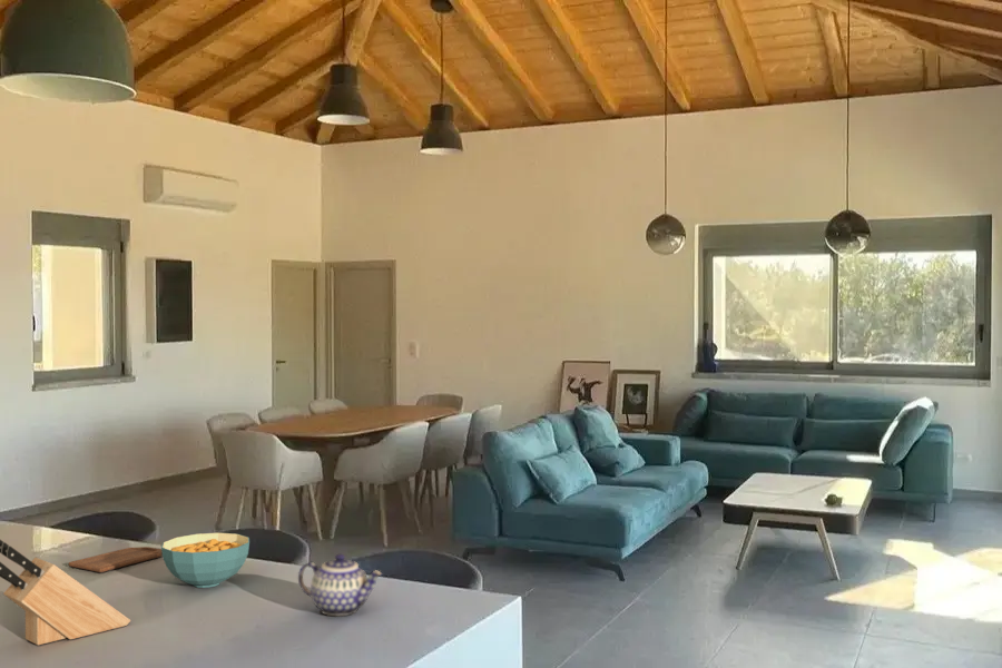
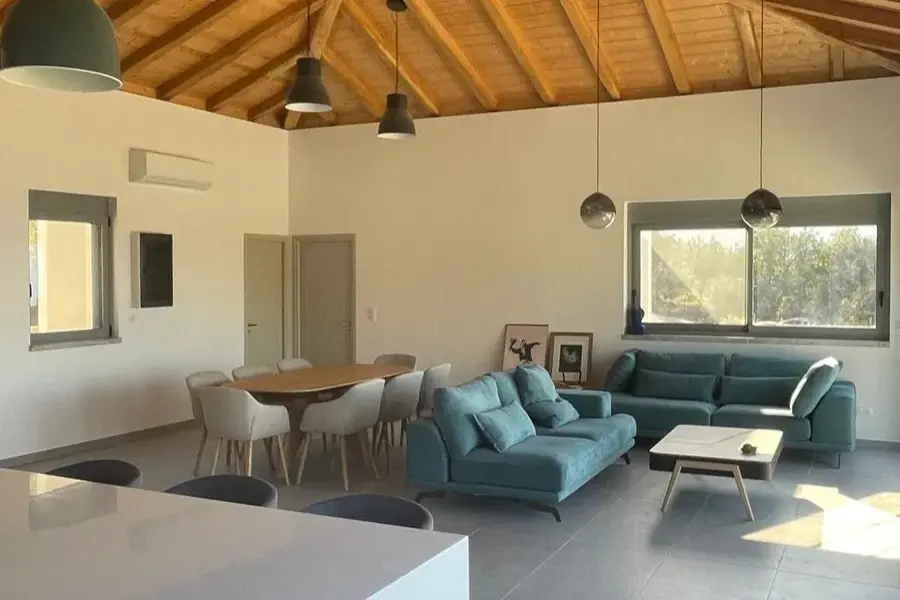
- teapot [297,553,384,617]
- cereal bowl [160,532,250,589]
- cutting board [68,546,163,573]
- knife block [0,539,131,647]
